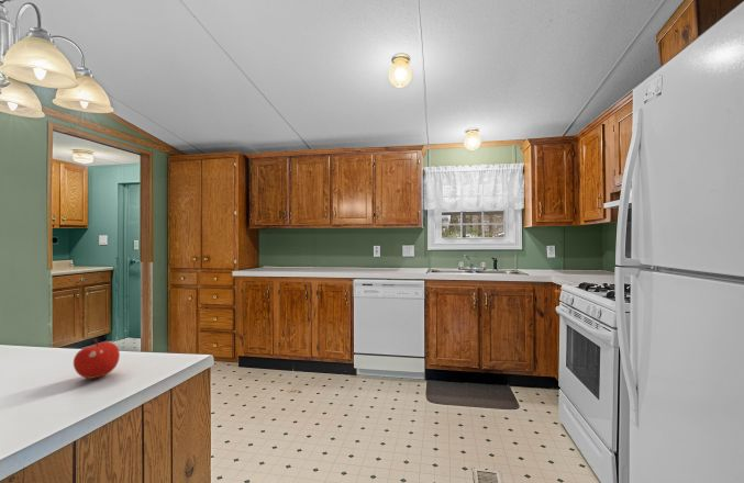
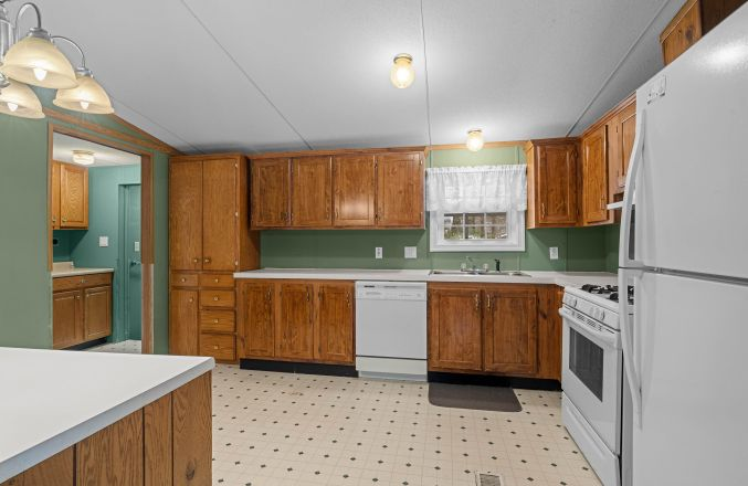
- fruit [73,338,121,380]
